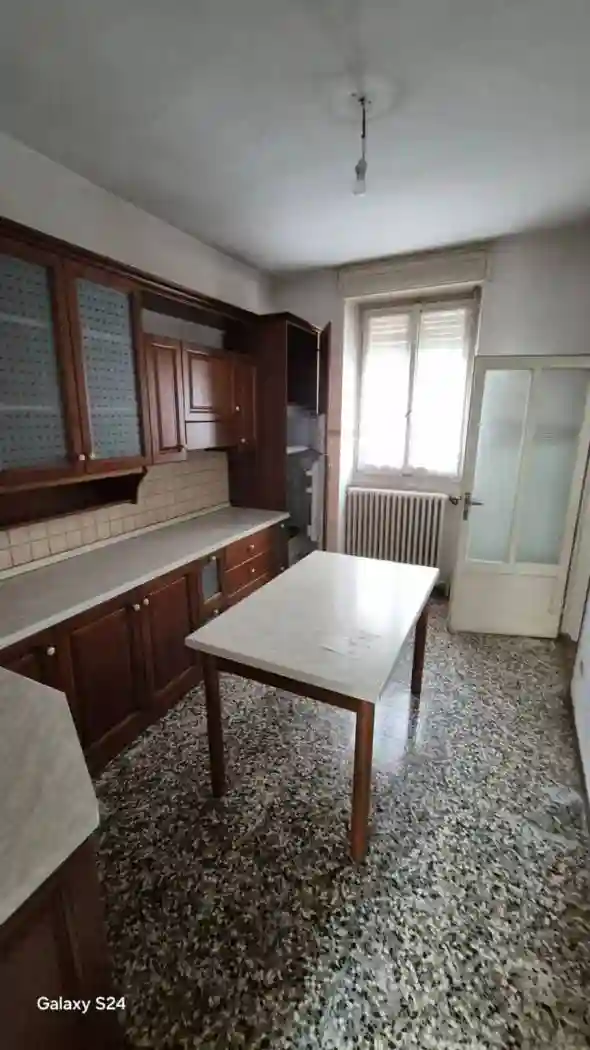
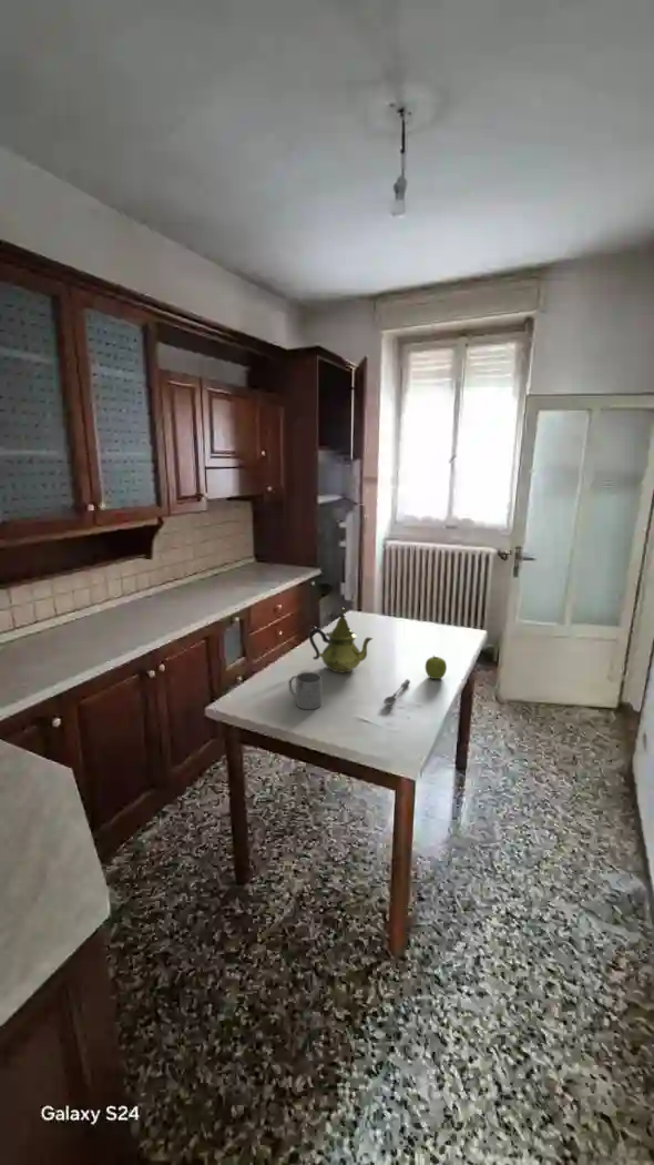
+ fruit [425,655,448,680]
+ mug [288,671,323,710]
+ soupspoon [382,678,411,707]
+ teapot [308,607,374,673]
